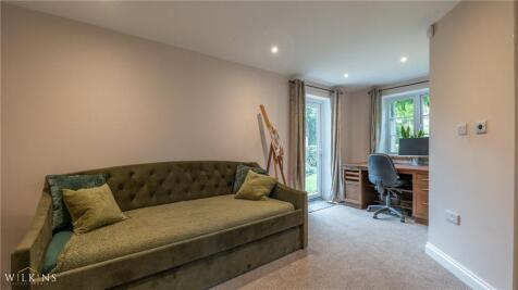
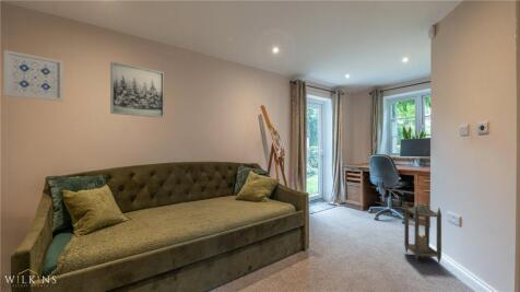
+ wall art [3,49,64,103]
+ lantern [403,201,442,264]
+ wall art [109,60,165,119]
